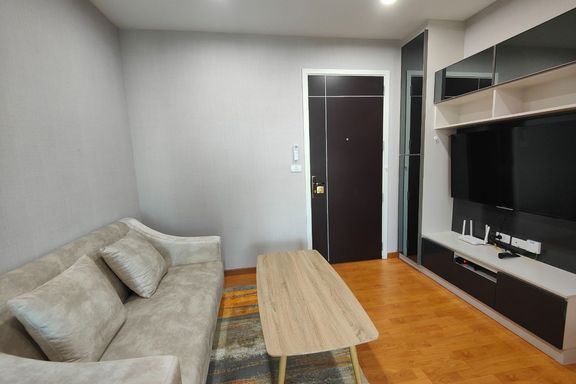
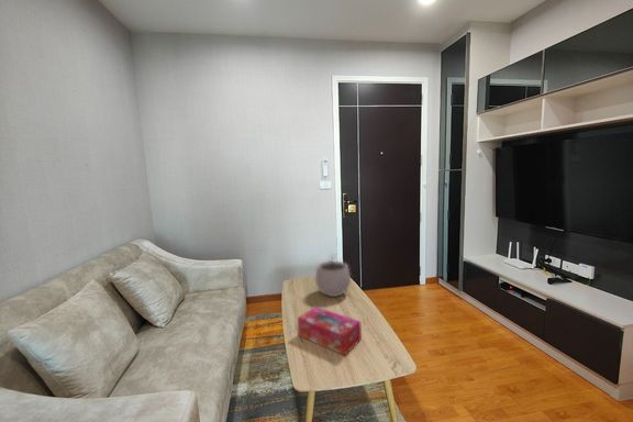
+ tissue box [297,306,363,356]
+ plant pot [314,251,352,298]
